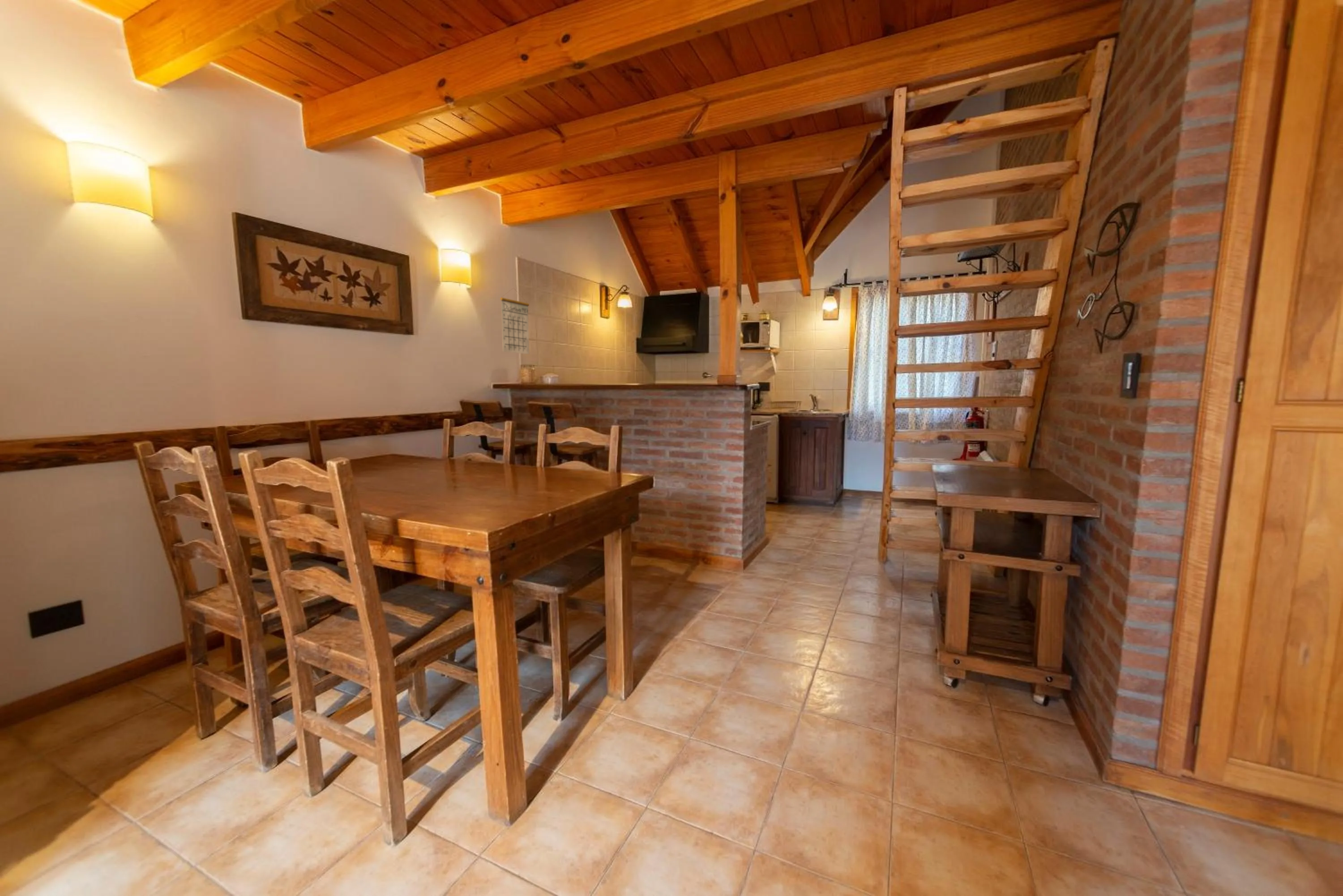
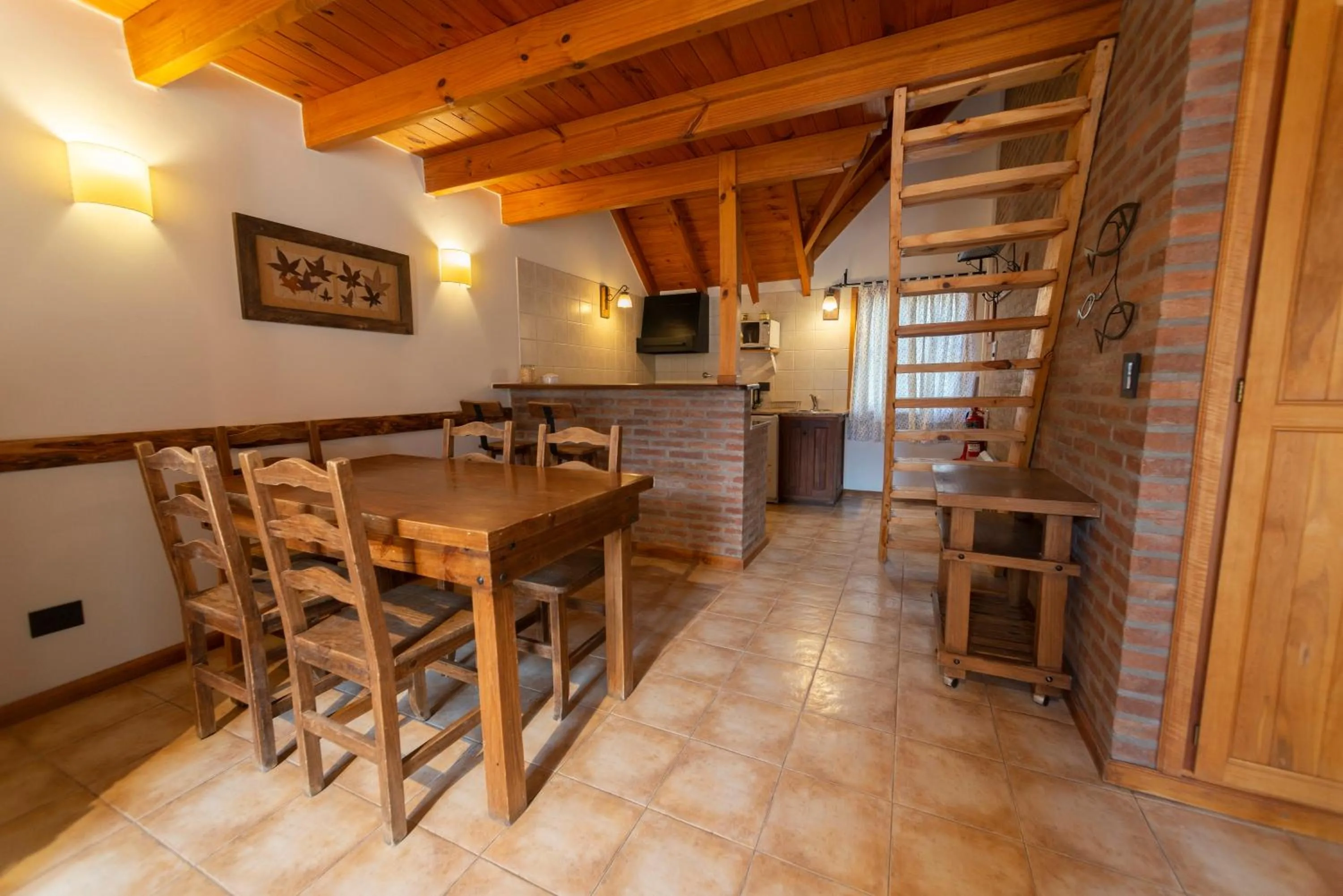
- calendar [500,287,530,354]
